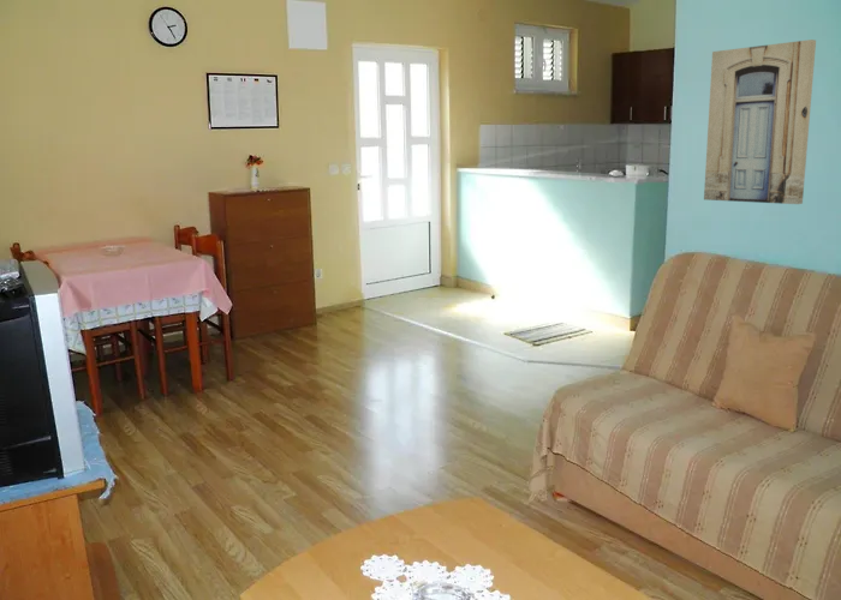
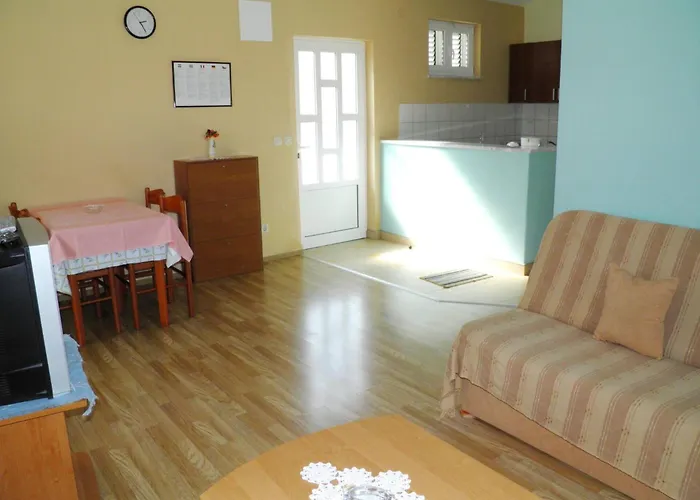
- wall art [703,38,817,205]
